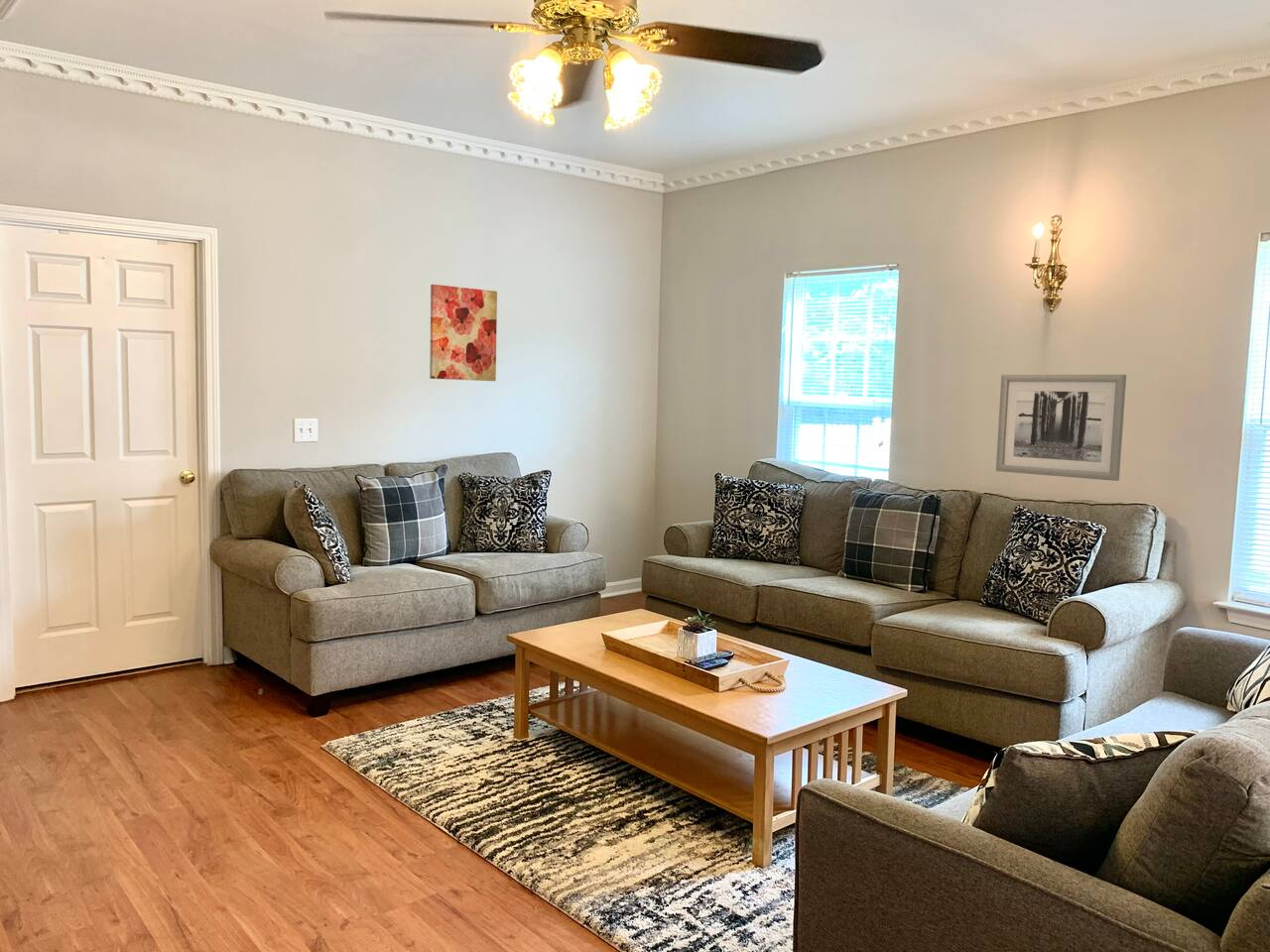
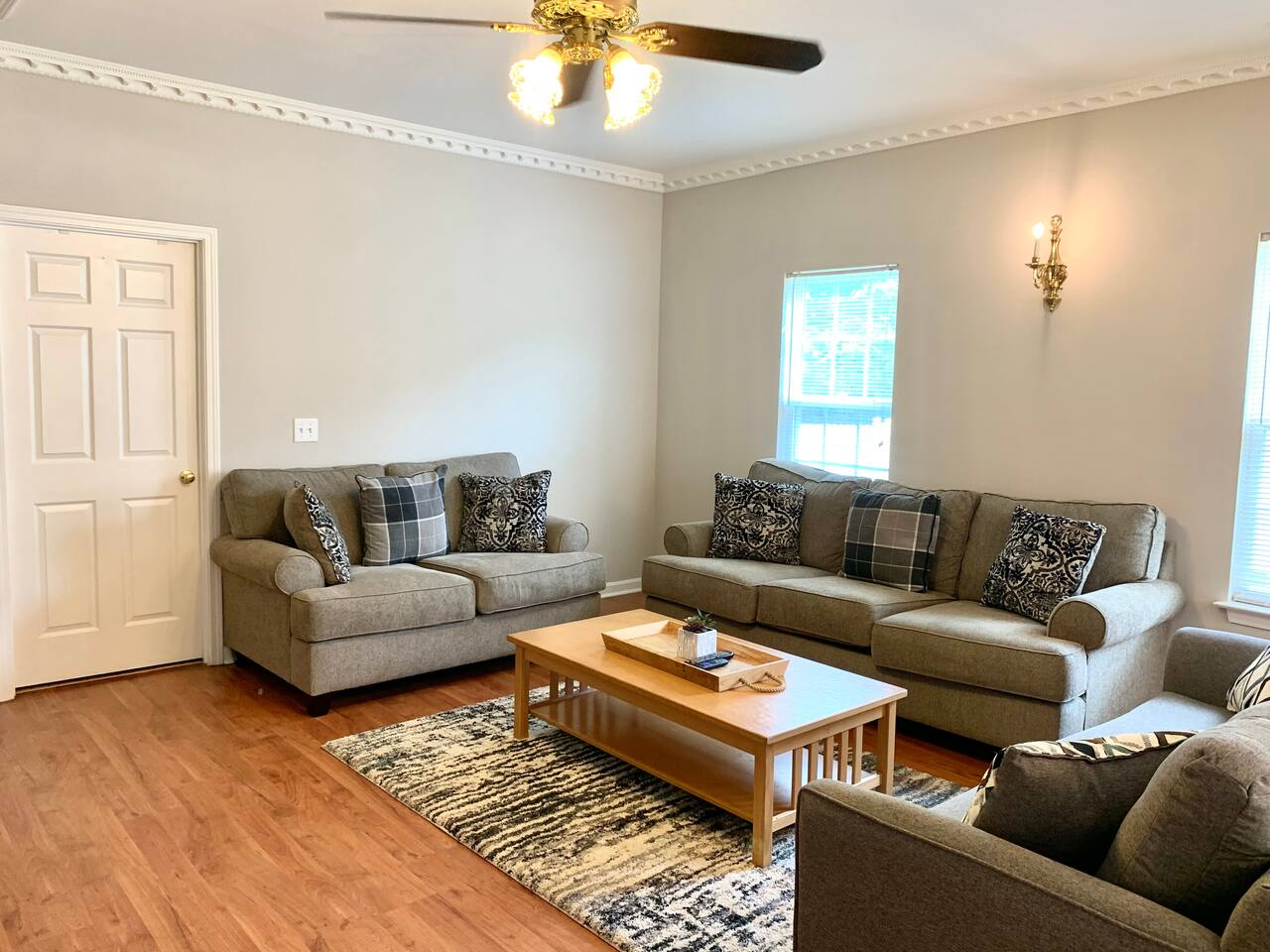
- wall art [429,284,498,382]
- wall art [995,374,1127,482]
